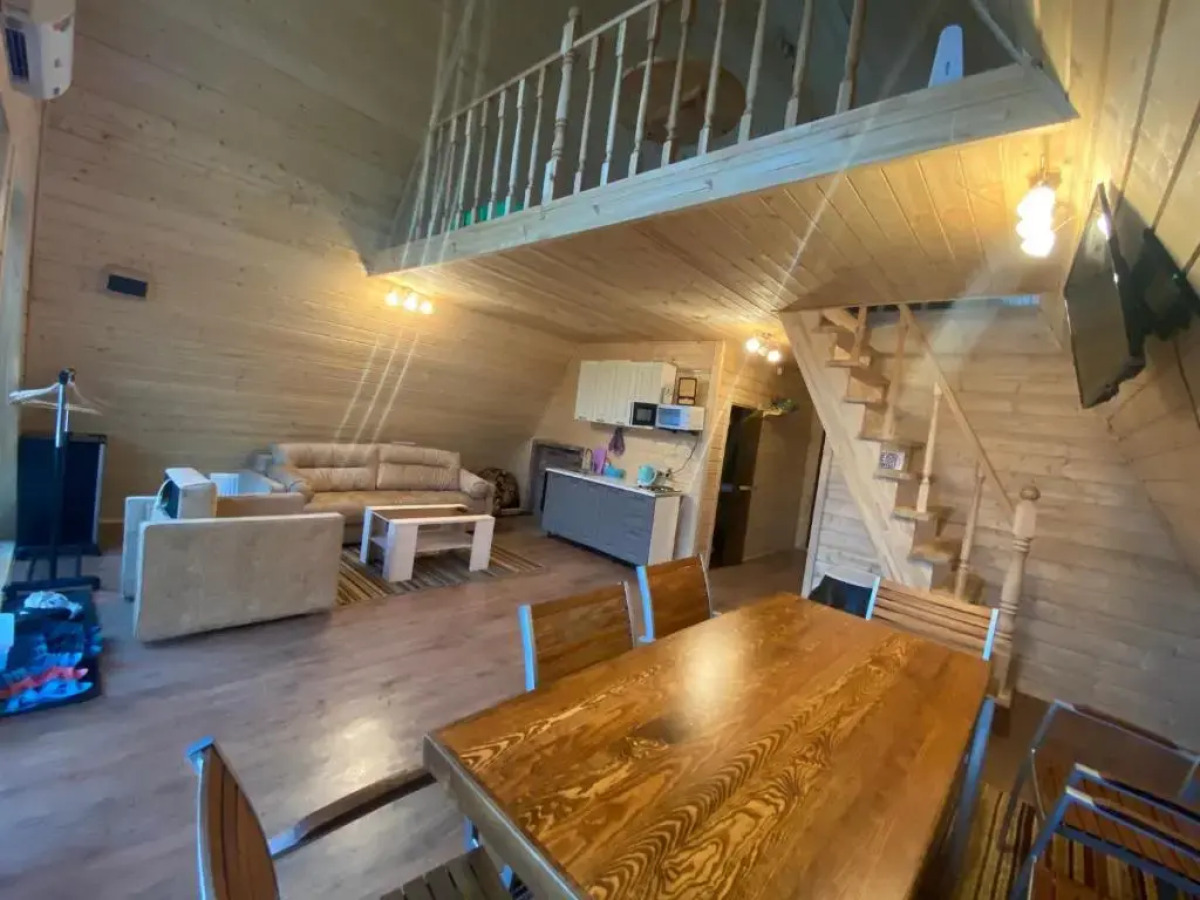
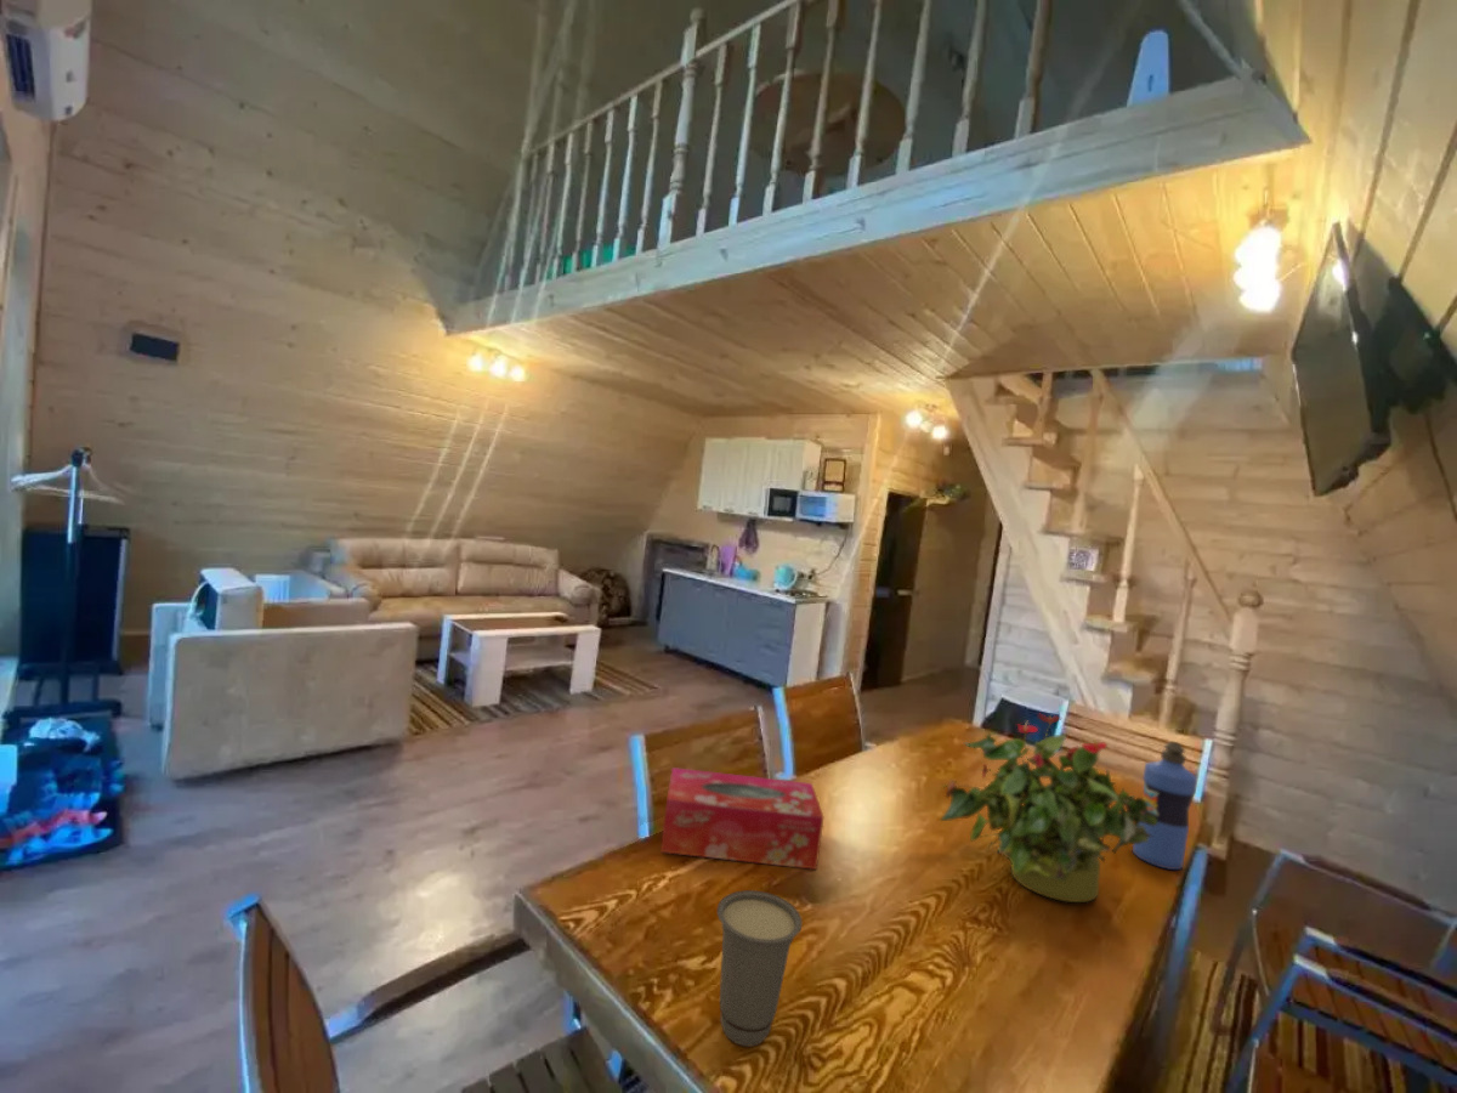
+ cup [716,889,803,1048]
+ water bottle [1132,741,1198,871]
+ tissue box [659,766,824,871]
+ potted plant [940,712,1157,904]
